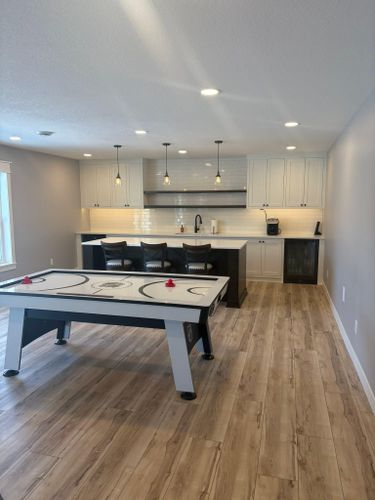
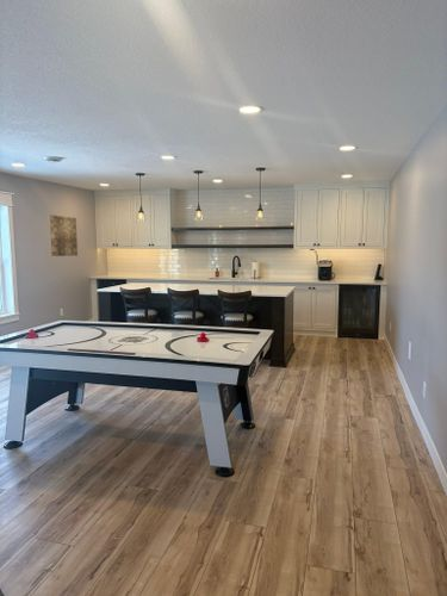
+ wall art [49,213,79,257]
